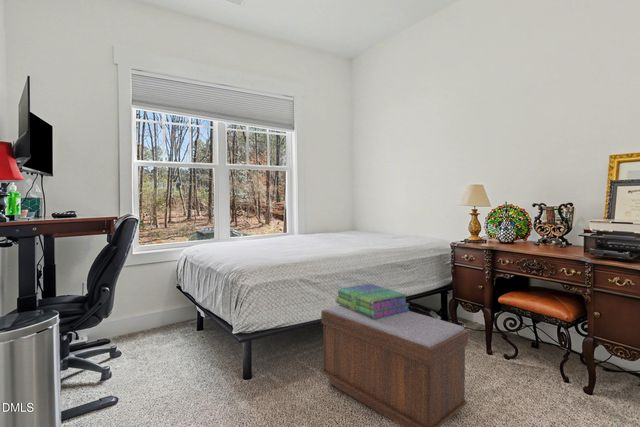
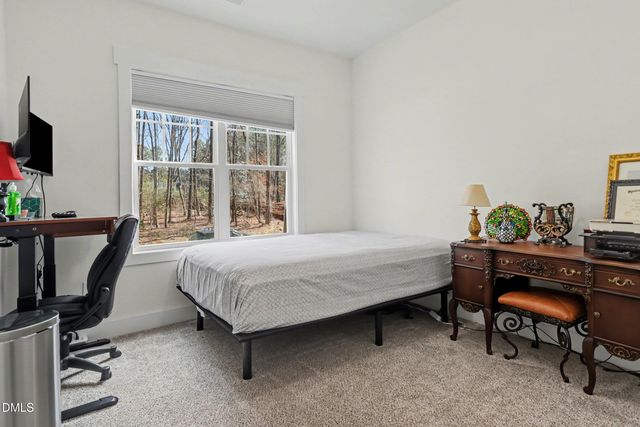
- bench [320,304,469,427]
- stack of books [335,283,411,319]
